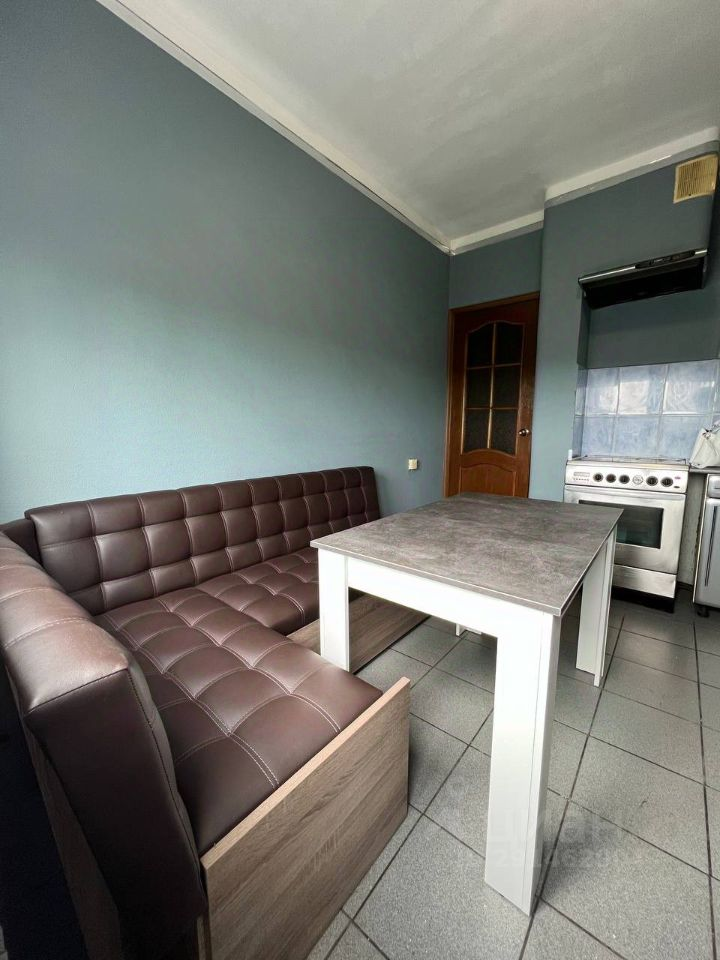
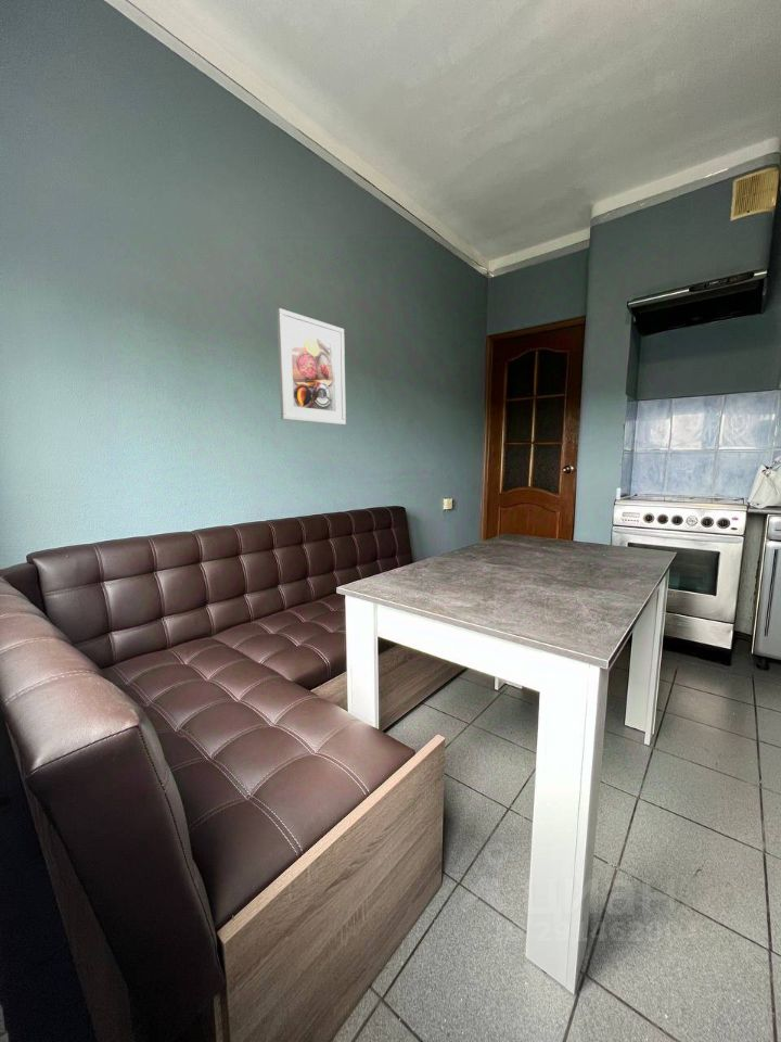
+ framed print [276,307,347,425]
